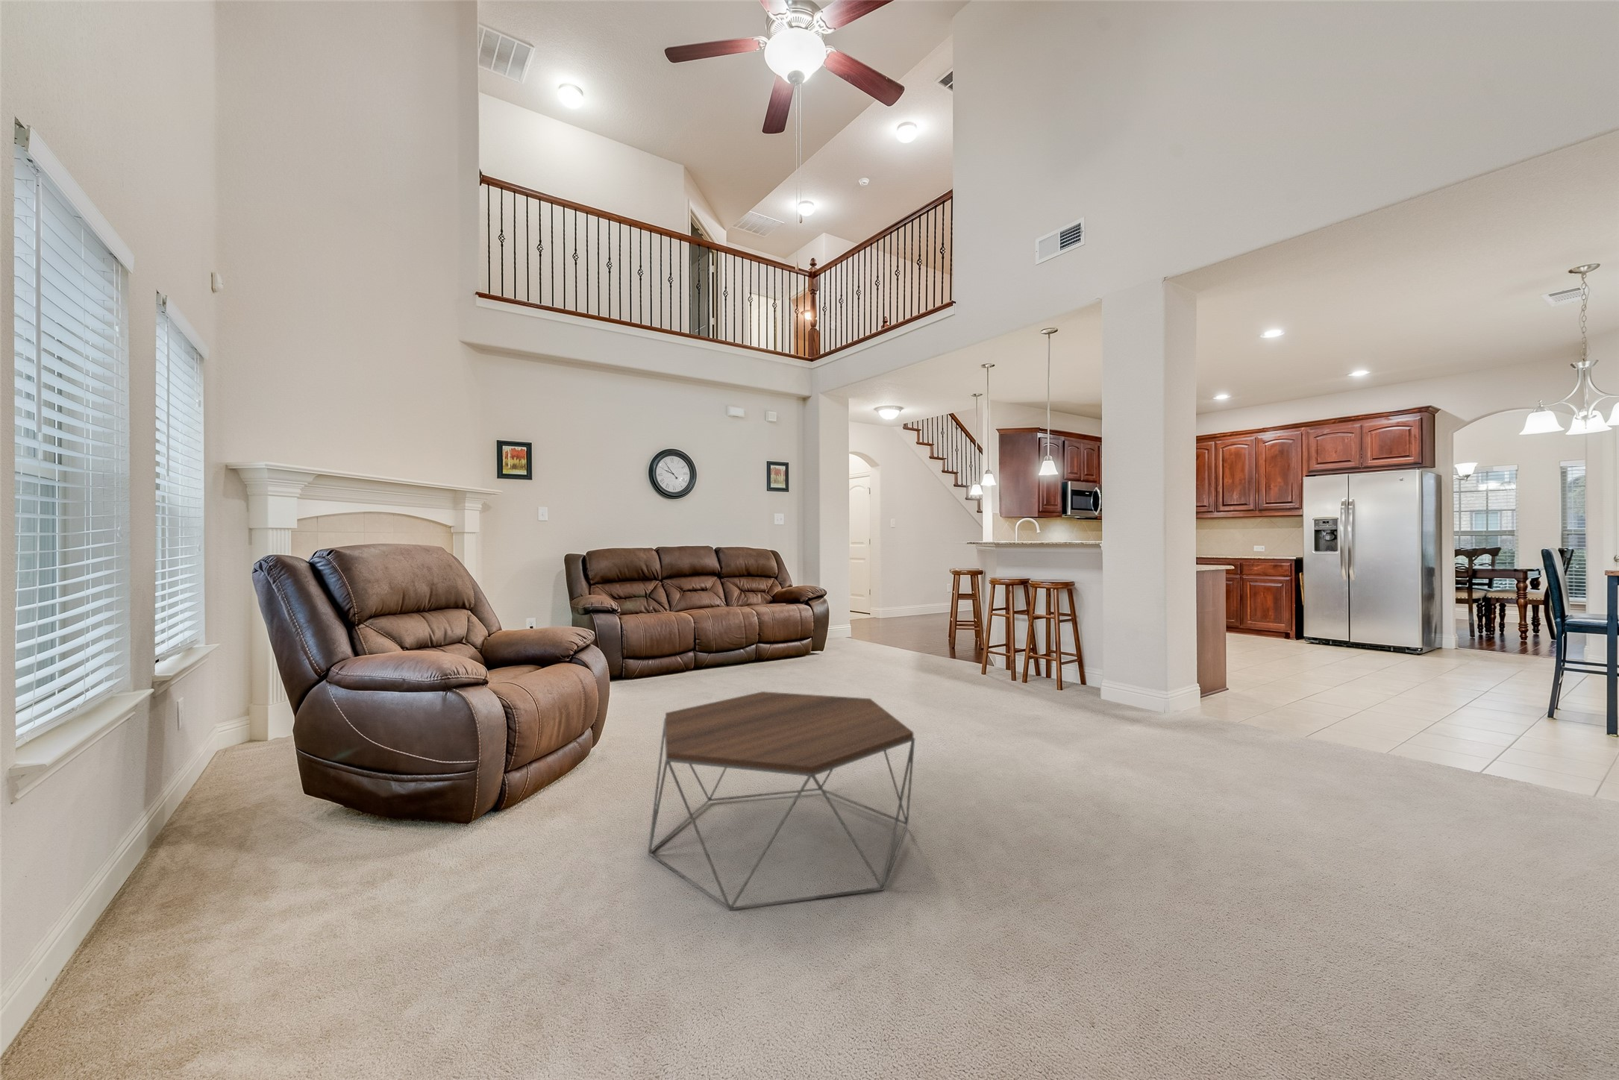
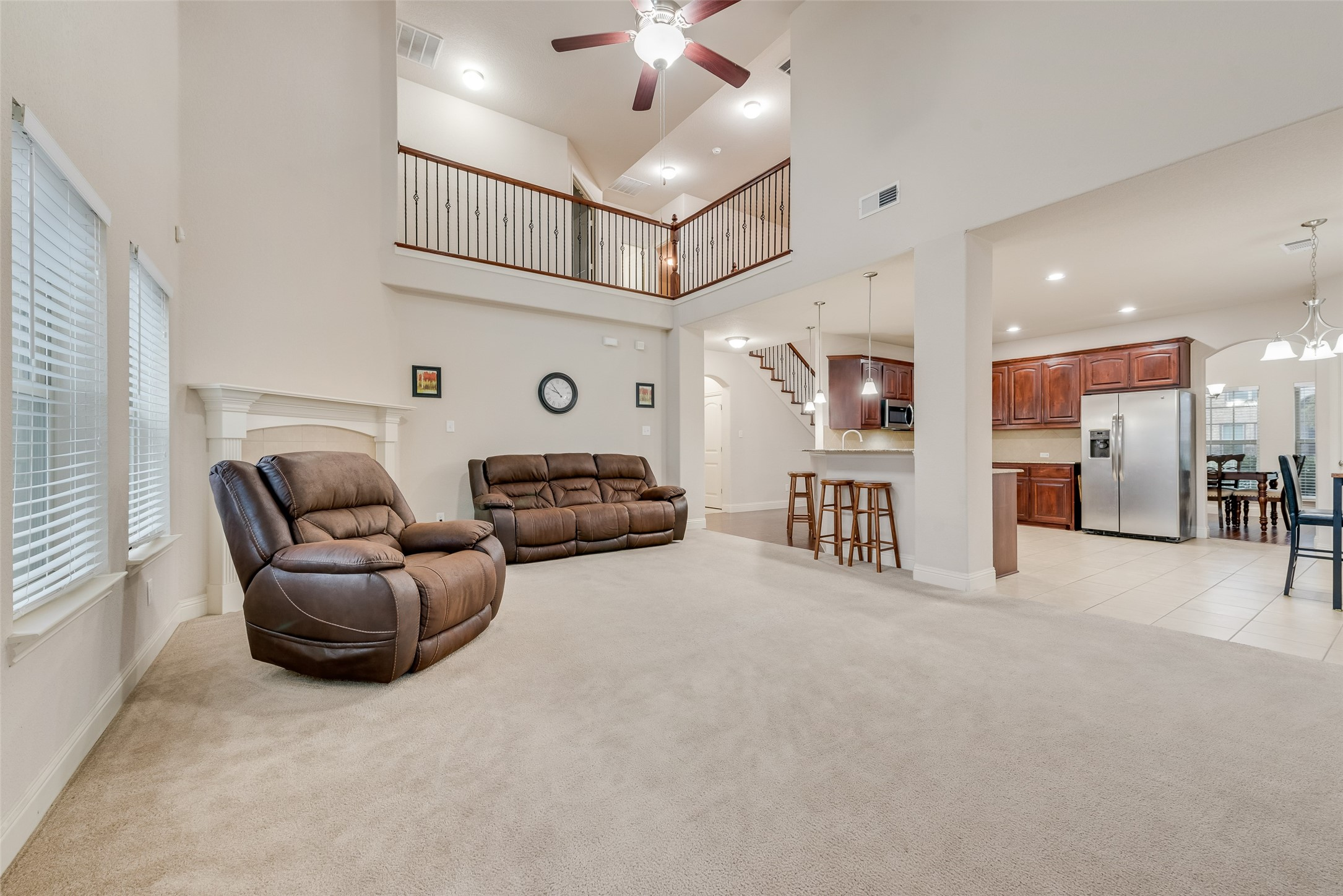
- coffee table [647,691,916,911]
